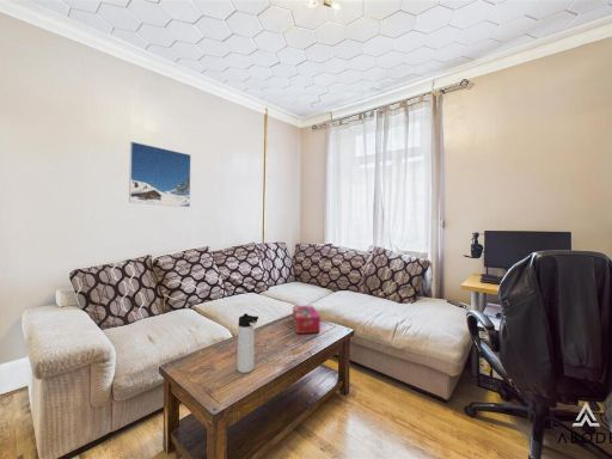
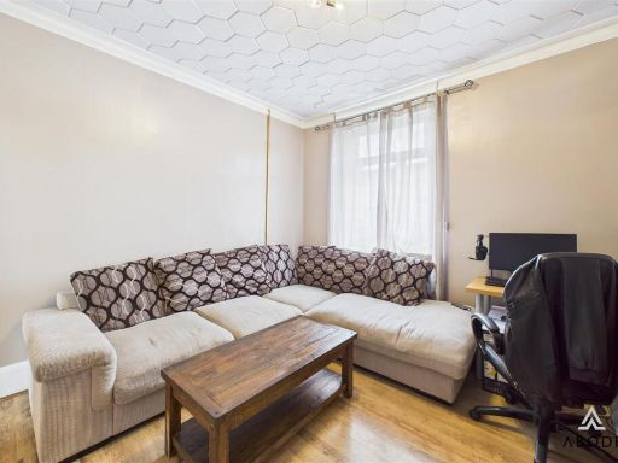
- tissue box [292,305,322,335]
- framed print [128,141,192,208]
- thermos bottle [235,312,259,374]
